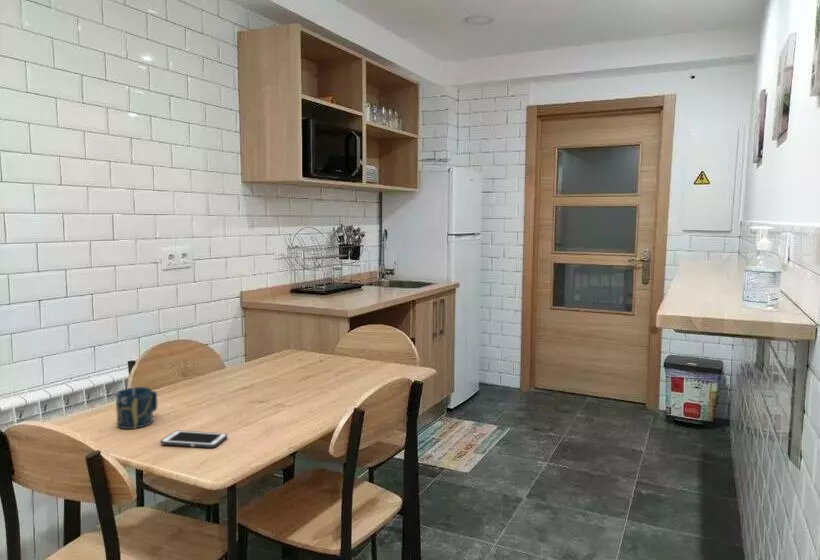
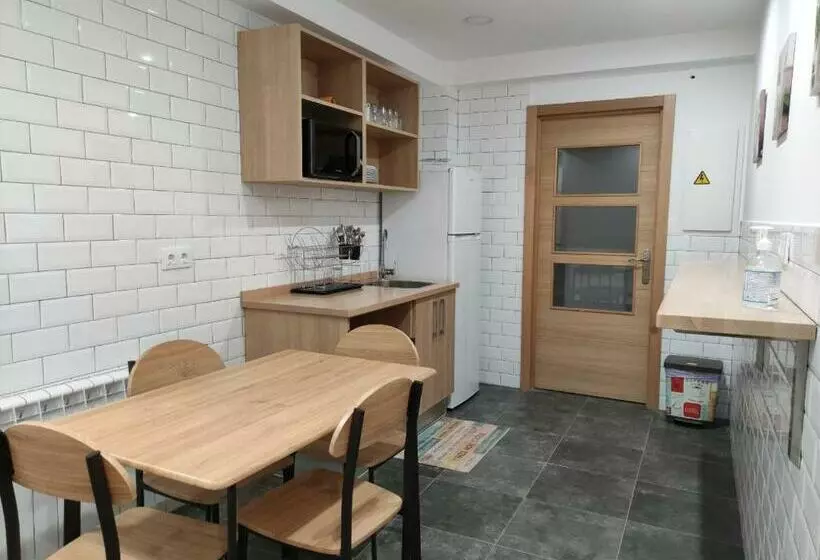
- cell phone [159,429,228,449]
- cup [115,386,158,430]
